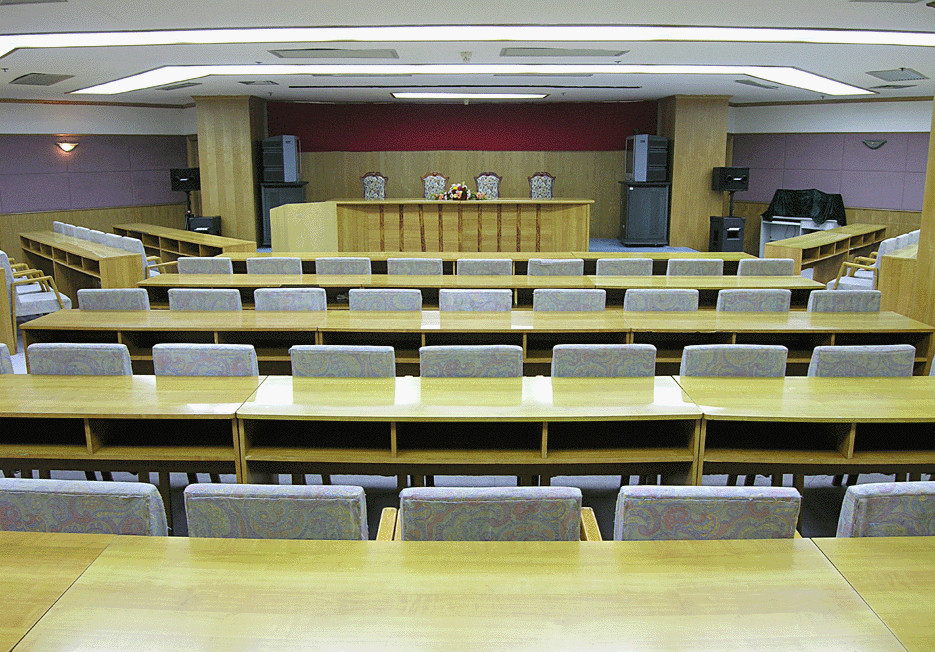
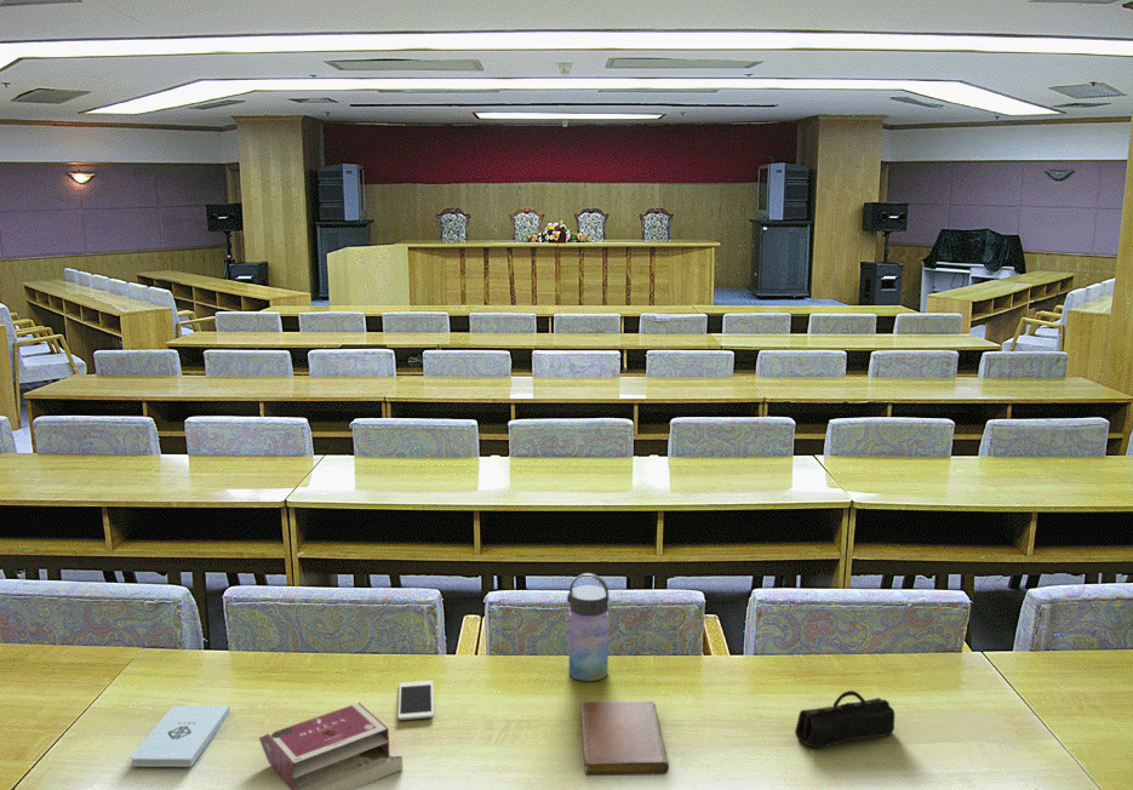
+ notebook [579,700,670,777]
+ book [258,702,404,790]
+ pencil case [794,689,895,750]
+ notepad [130,705,231,768]
+ cell phone [397,680,435,721]
+ water bottle [566,572,611,682]
